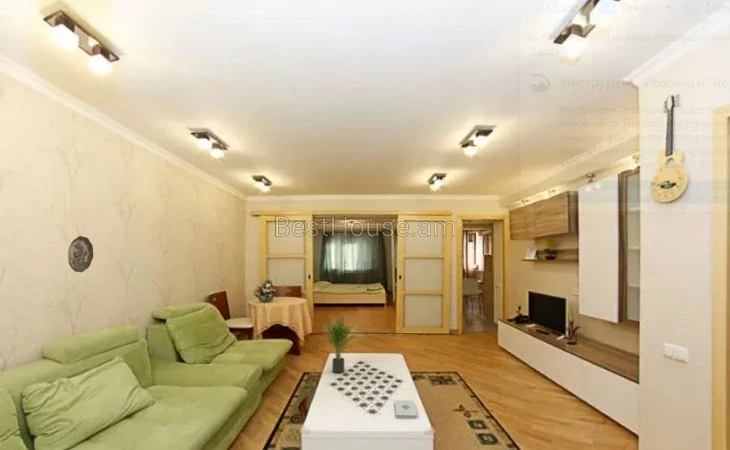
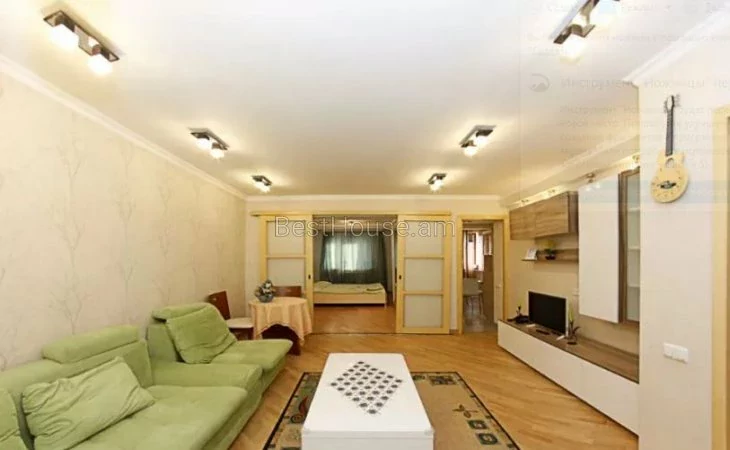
- decorative plate [67,235,94,273]
- notepad [394,399,418,419]
- potted plant [322,313,360,374]
